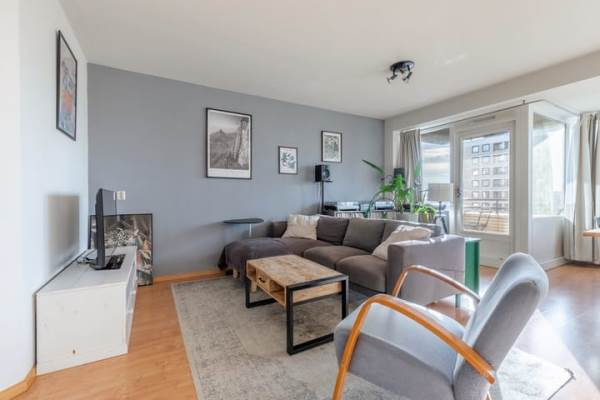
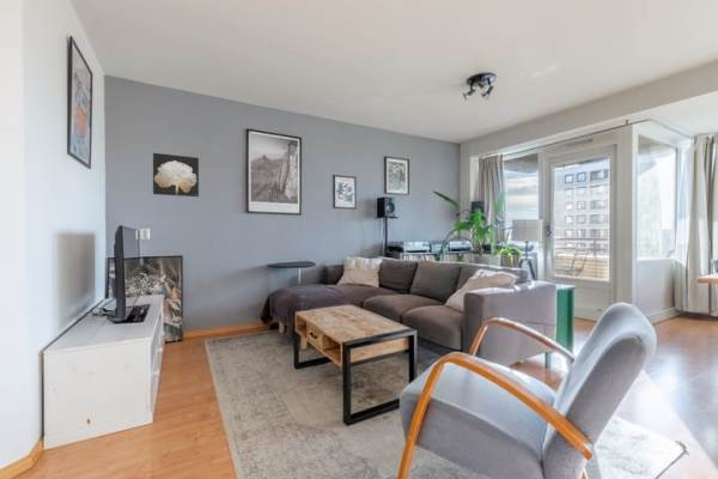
+ wall art [152,152,200,198]
